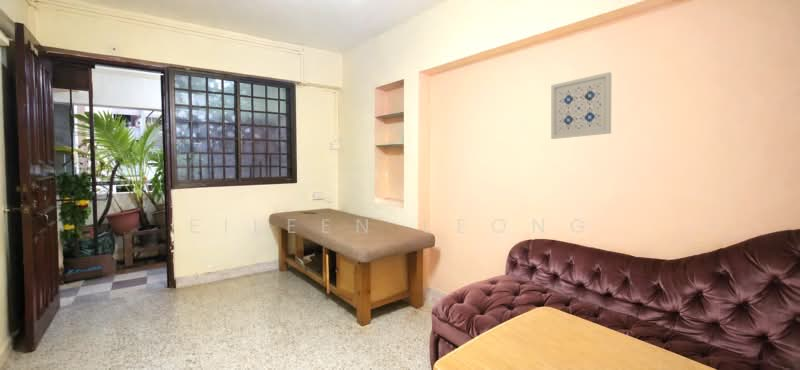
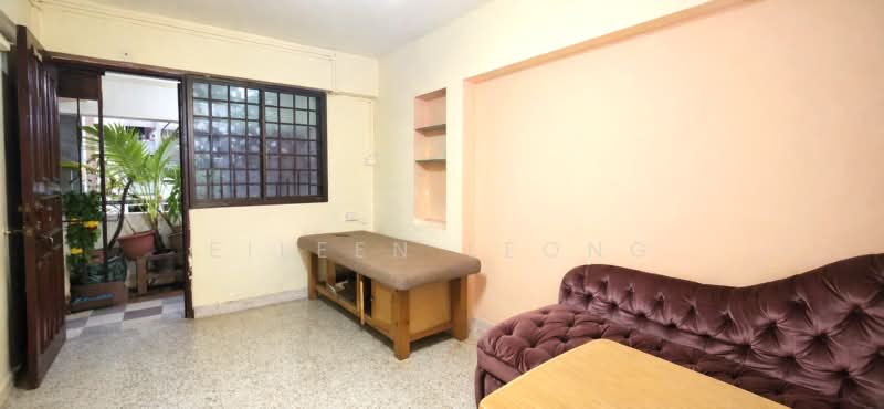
- wall art [550,71,612,140]
